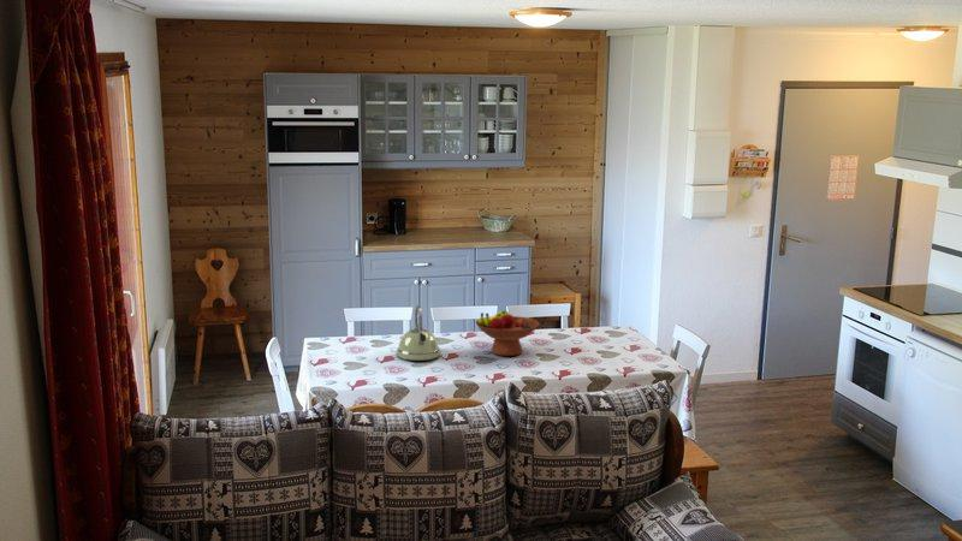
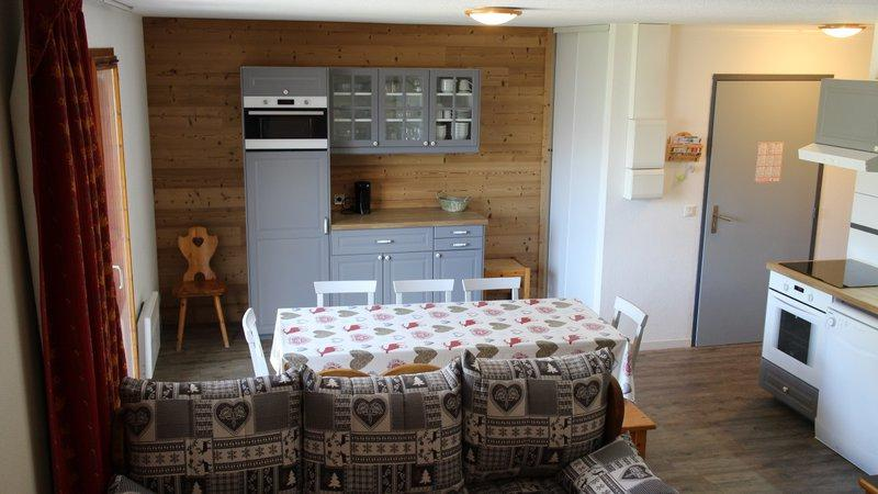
- fruit bowl [475,310,540,357]
- kettle [396,304,443,362]
